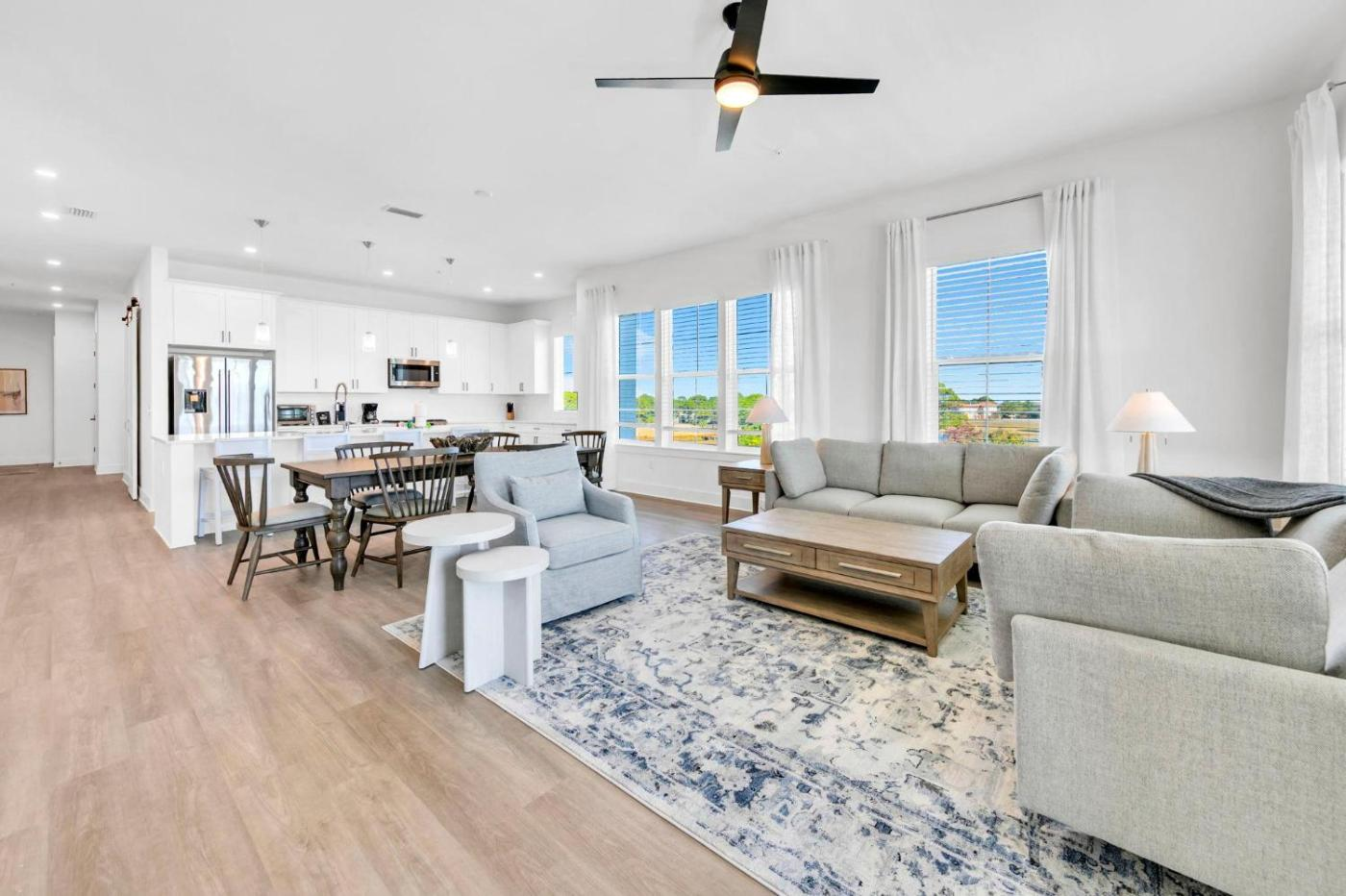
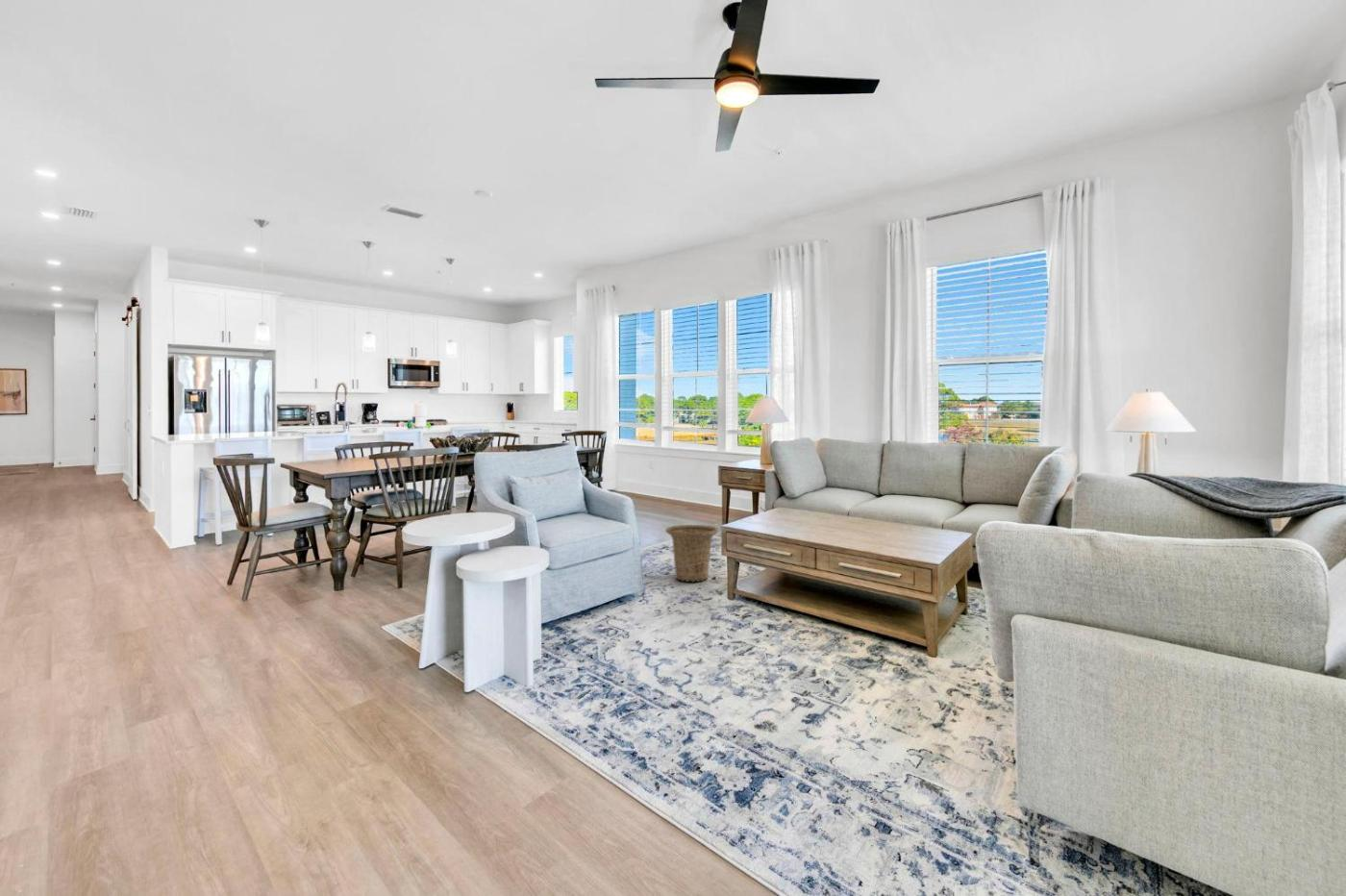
+ basket [665,524,719,583]
